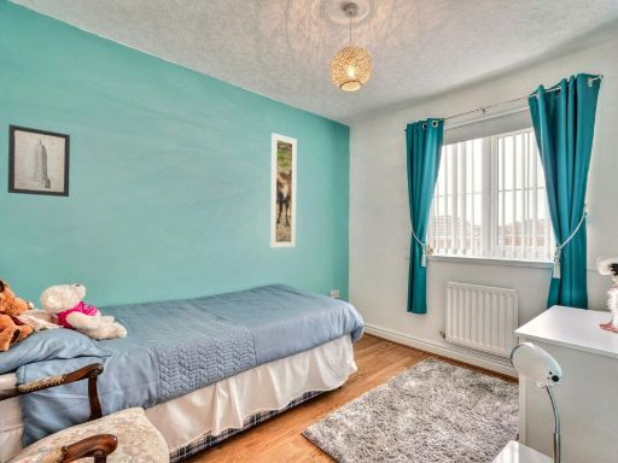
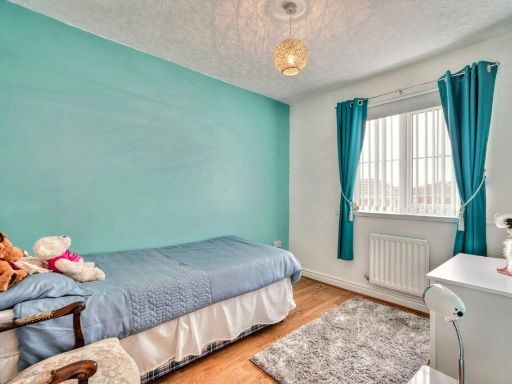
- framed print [269,131,298,248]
- wall art [7,123,71,198]
